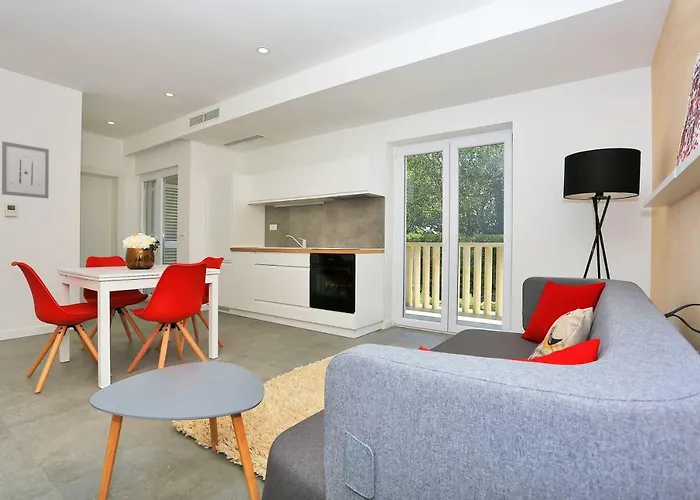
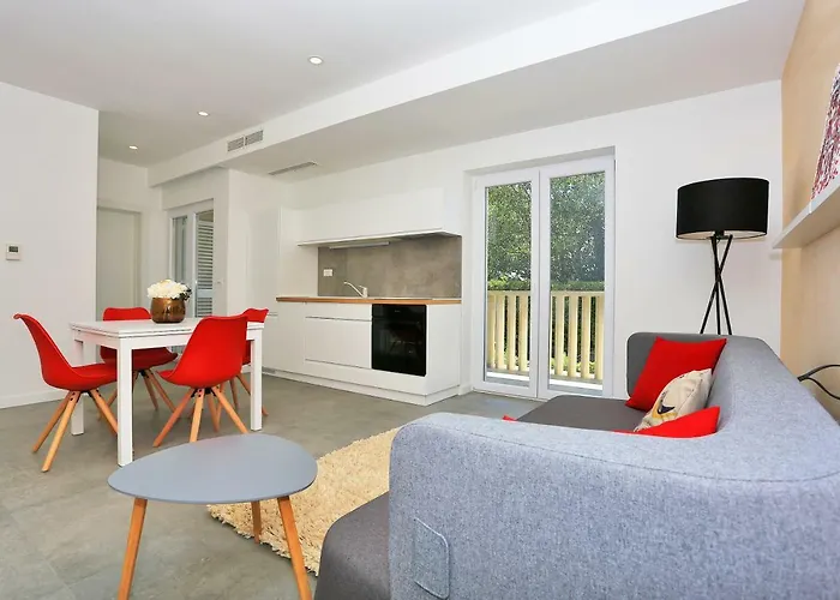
- wall art [1,141,50,199]
